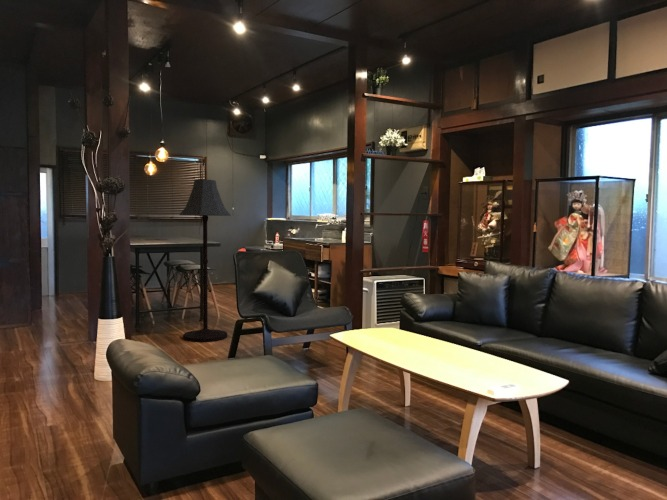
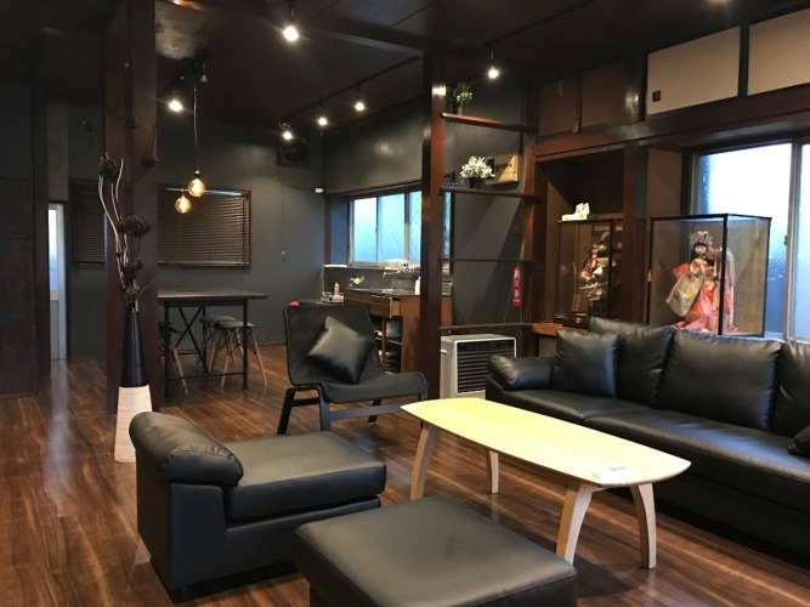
- floor lamp [178,179,232,343]
